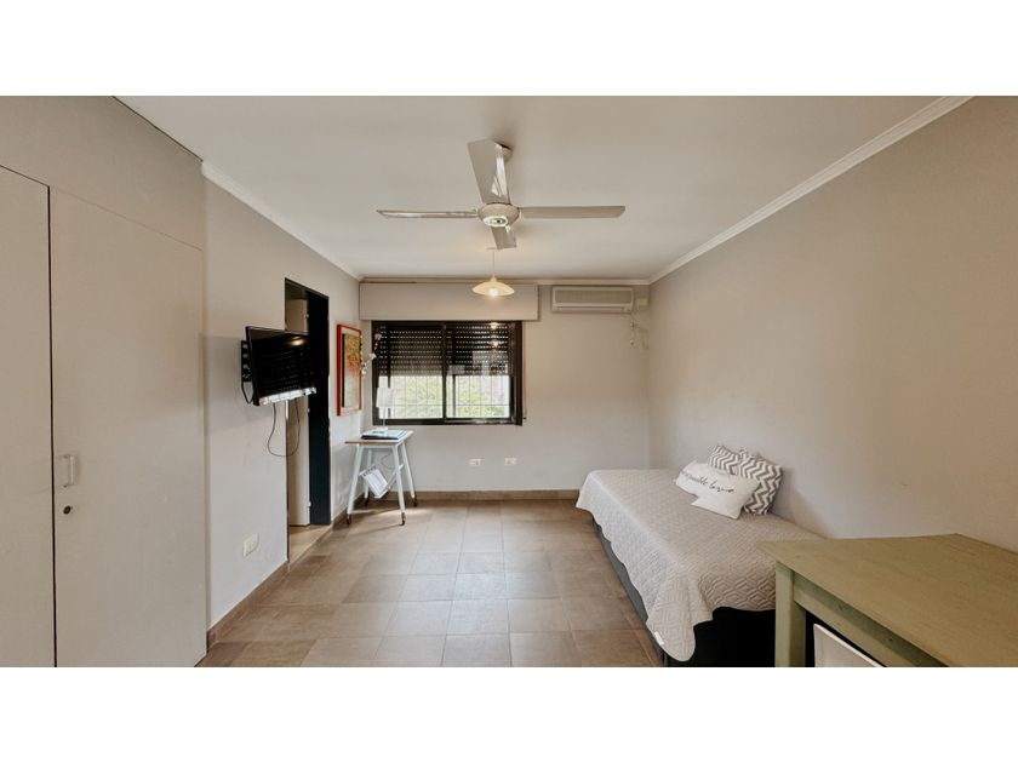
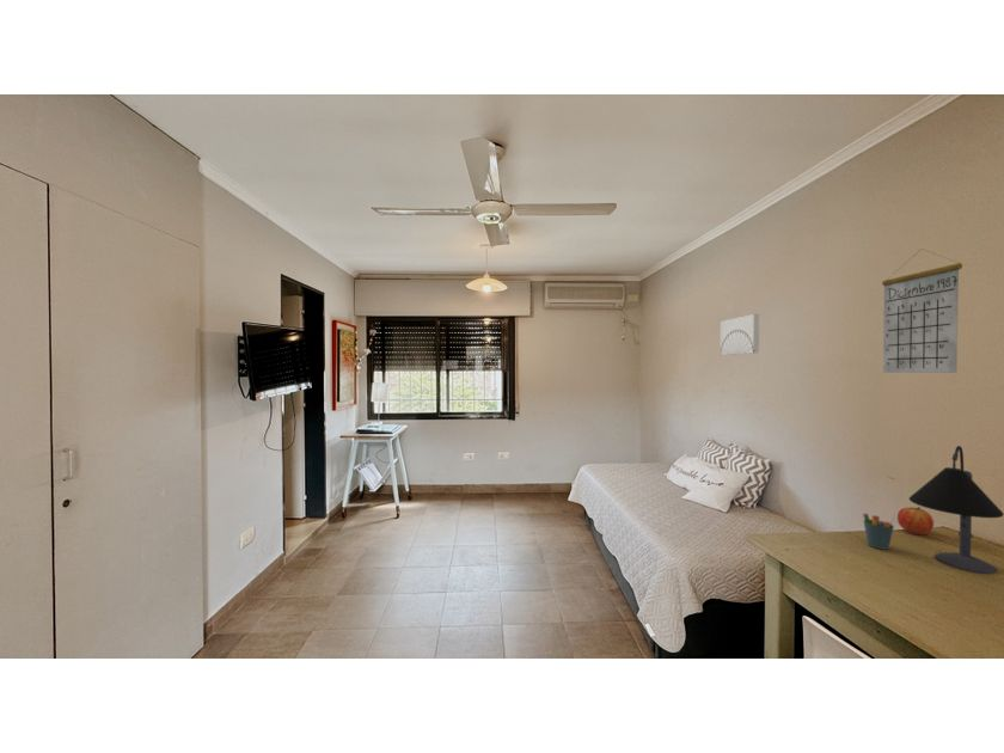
+ calendar [881,247,963,374]
+ wall art [720,313,760,356]
+ apple [896,506,935,535]
+ pen holder [862,513,896,551]
+ desk lamp [908,445,1004,575]
